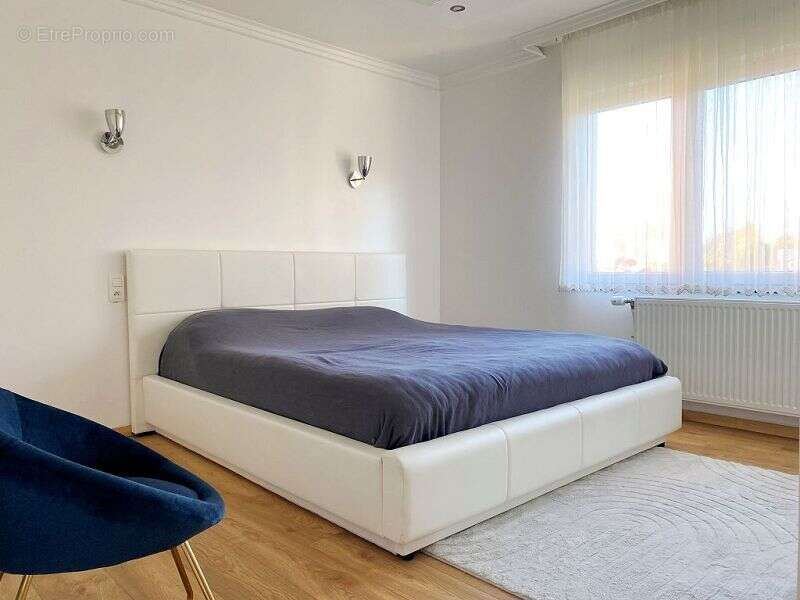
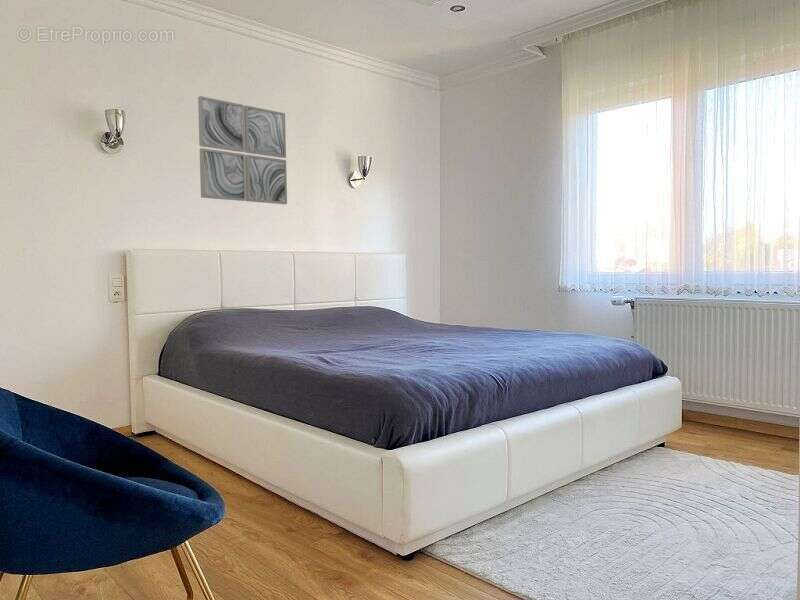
+ wall art [197,95,288,205]
